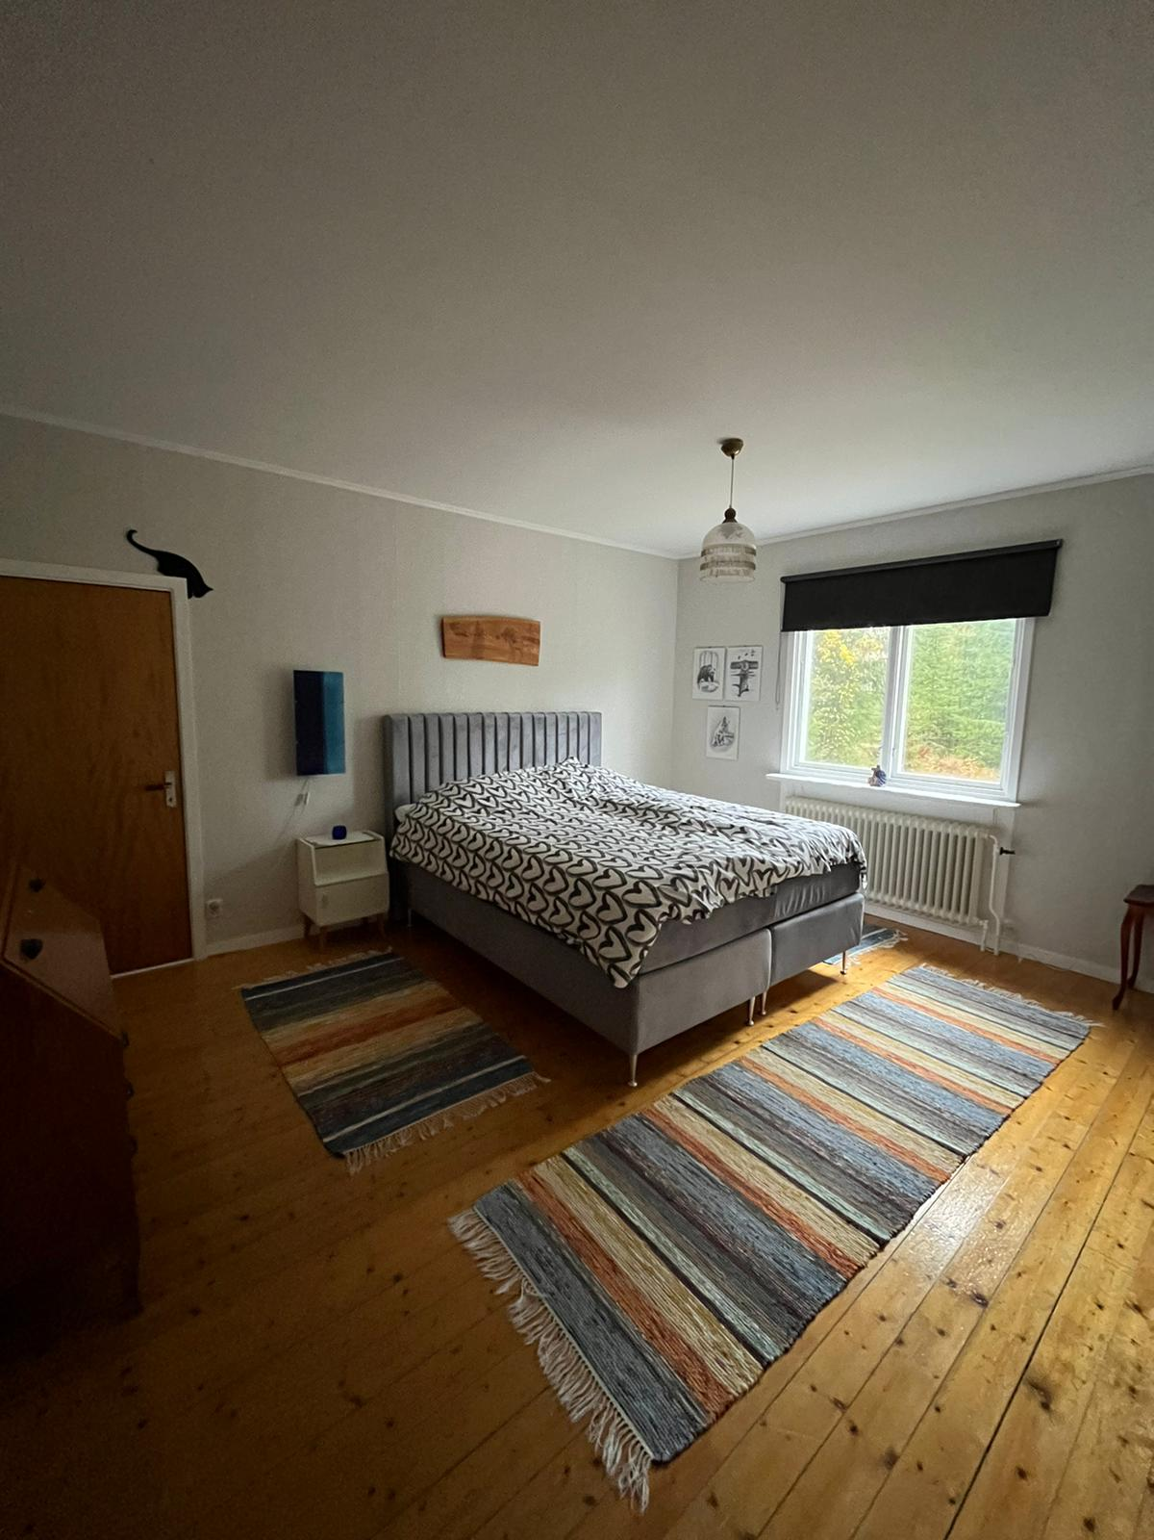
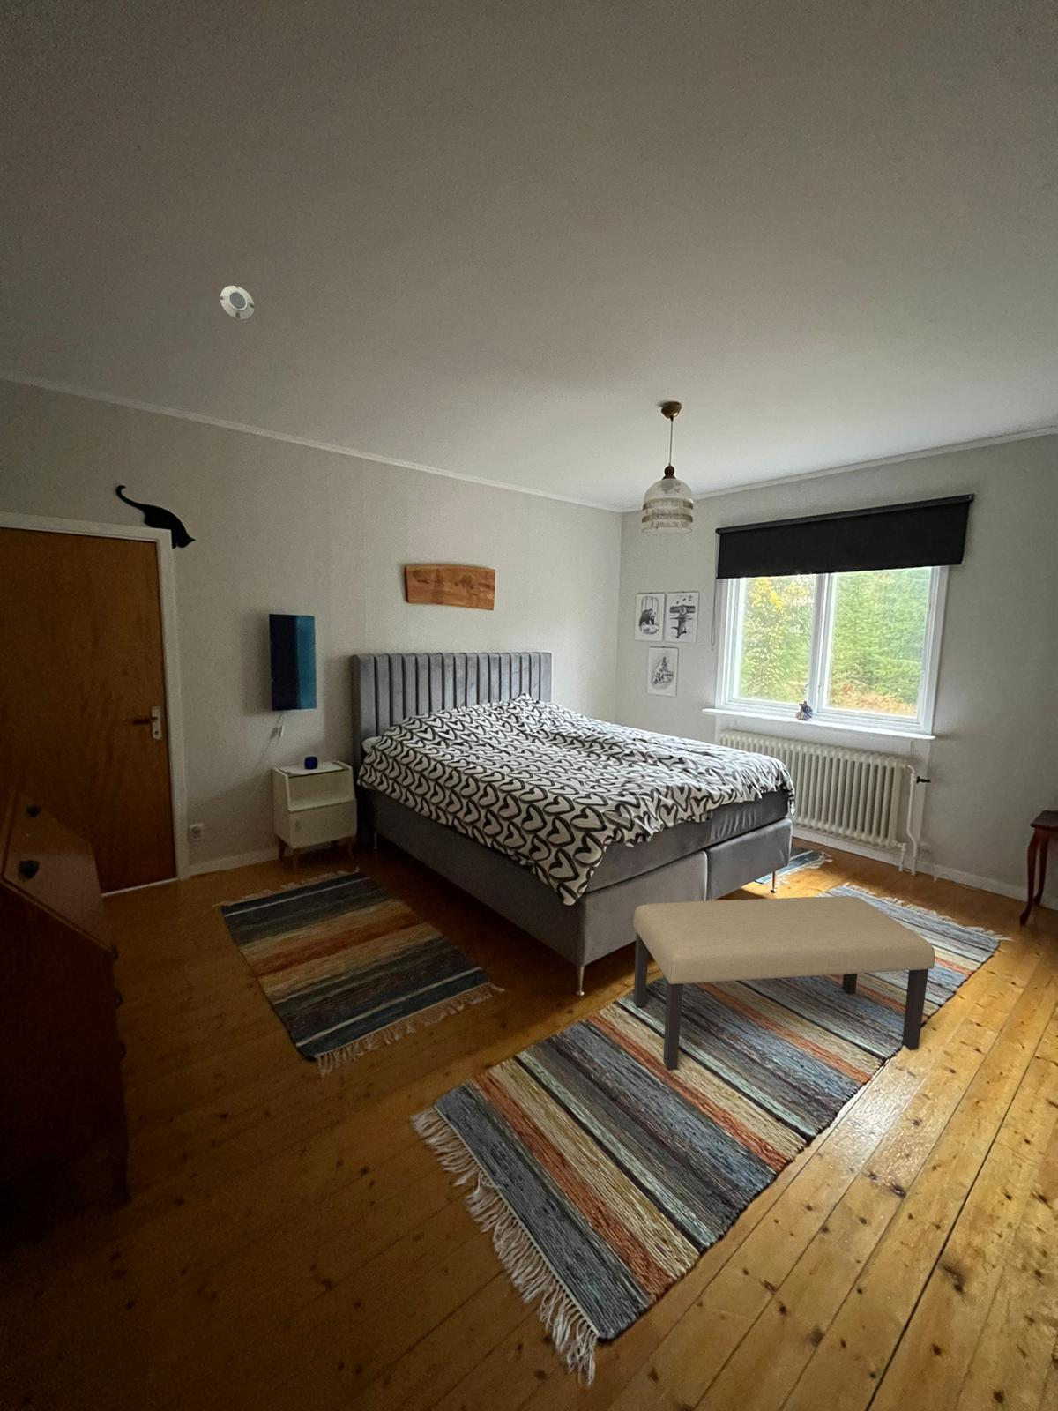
+ bench [633,895,936,1069]
+ smoke detector [220,284,254,321]
